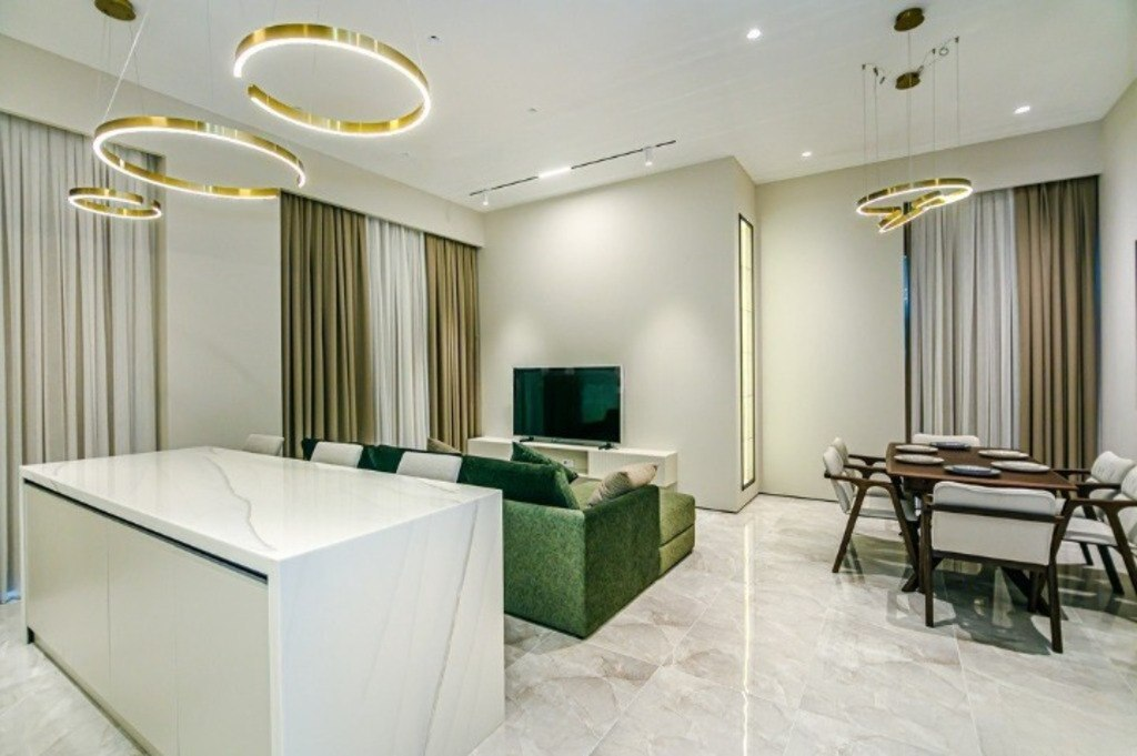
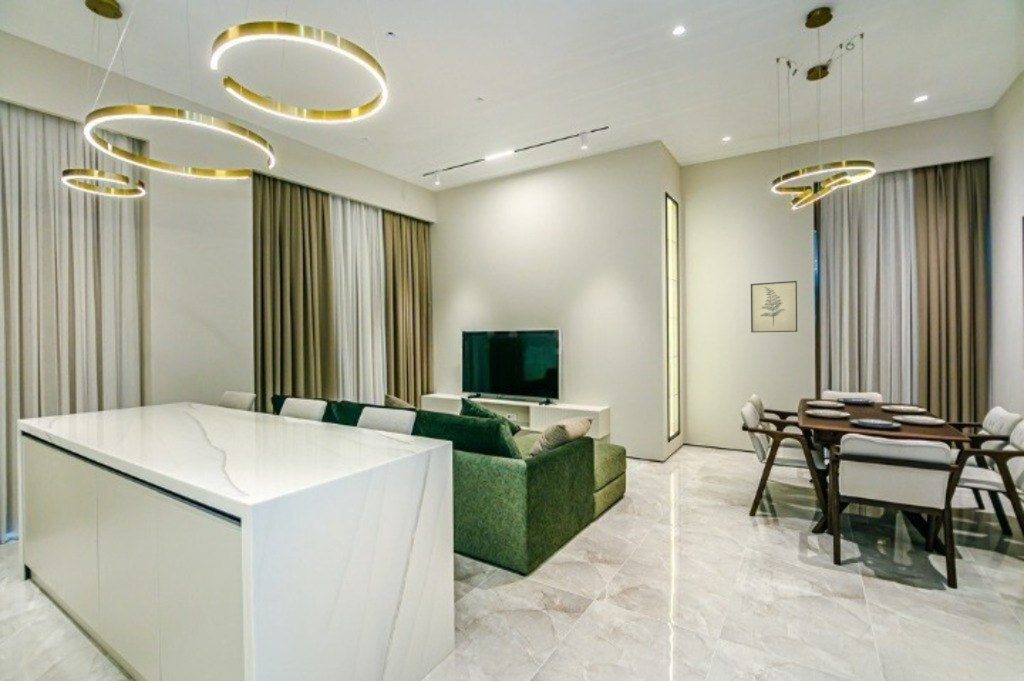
+ wall art [750,280,798,333]
